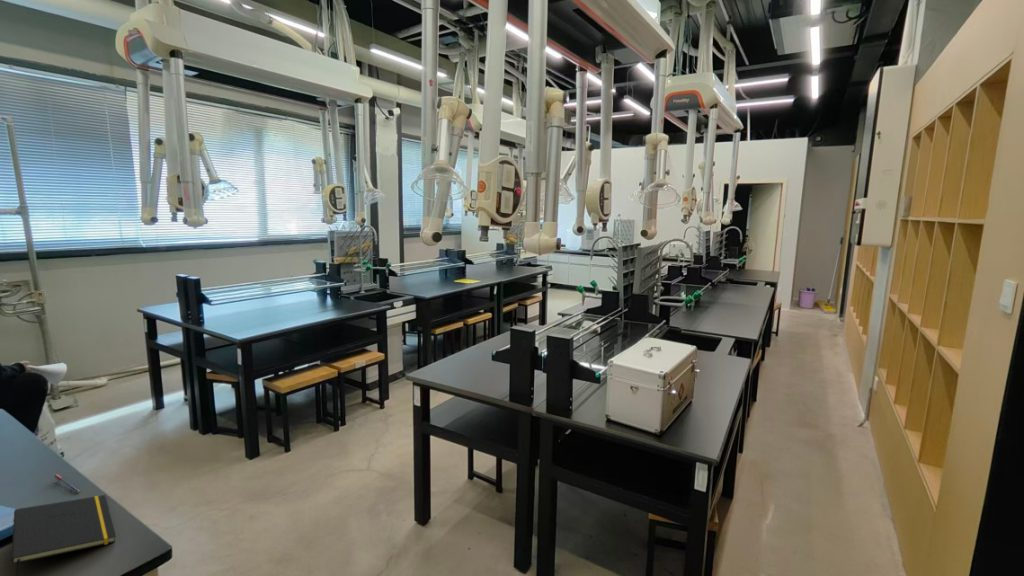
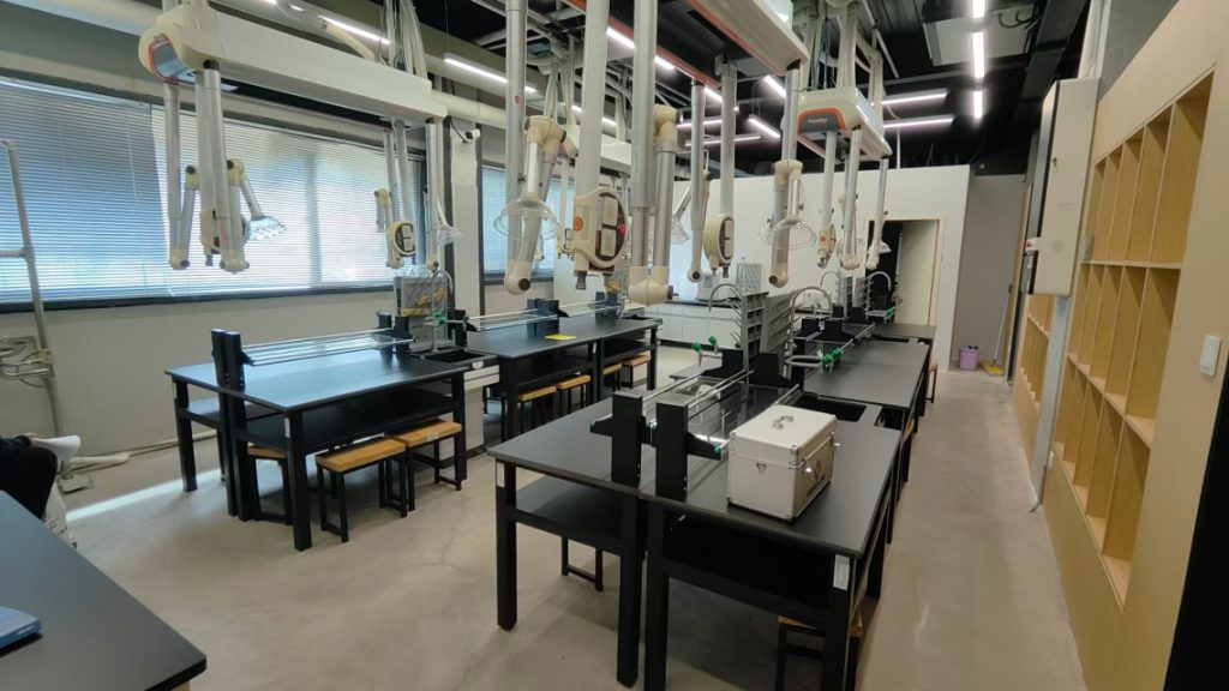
- pen [53,474,81,494]
- notepad [10,494,117,576]
